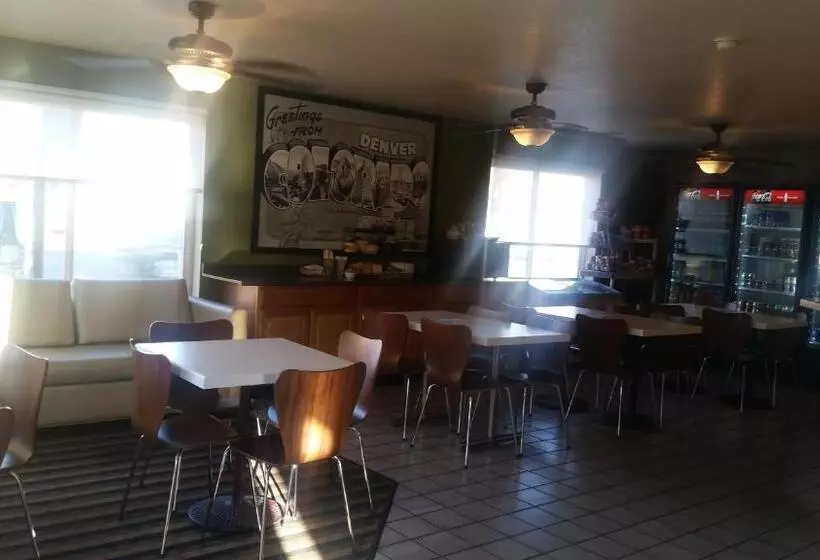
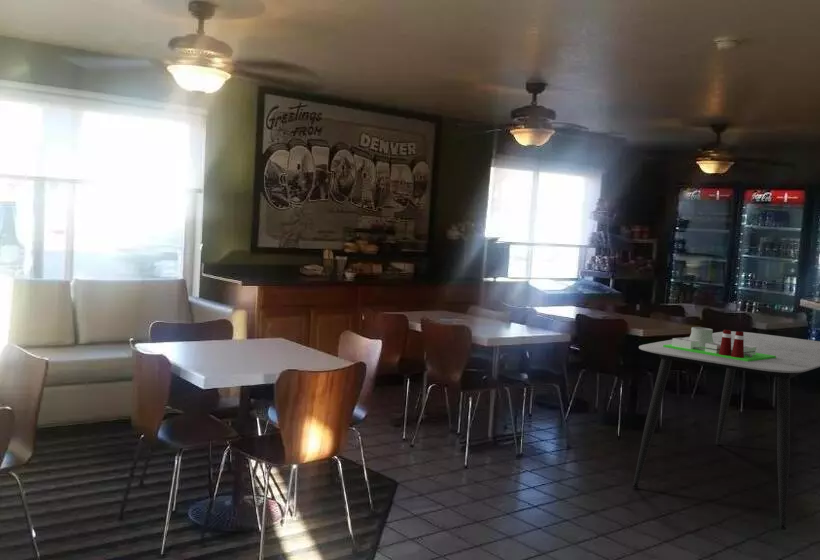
+ dining table [631,330,820,531]
+ architectural model [663,326,776,361]
